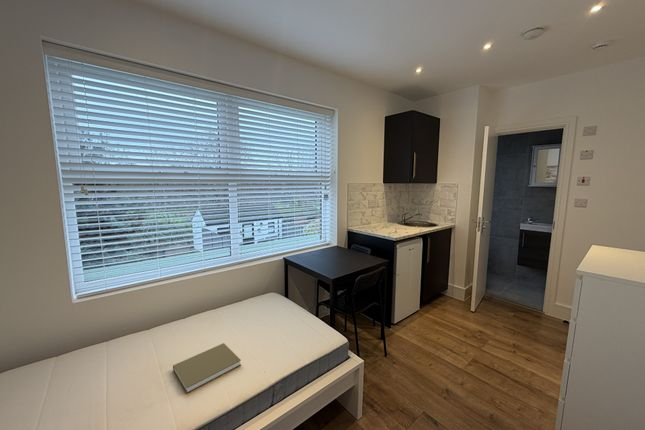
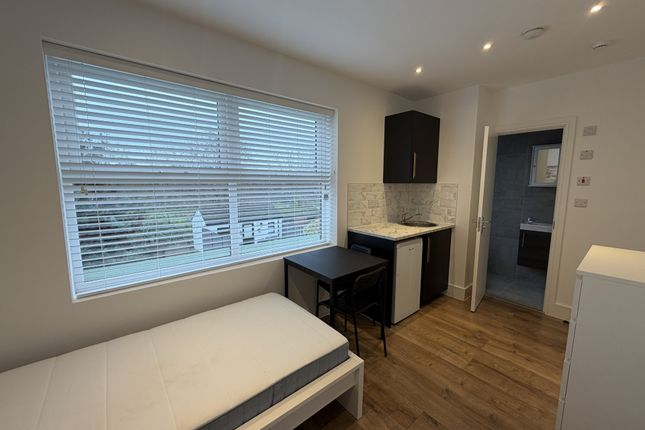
- book [172,342,242,394]
